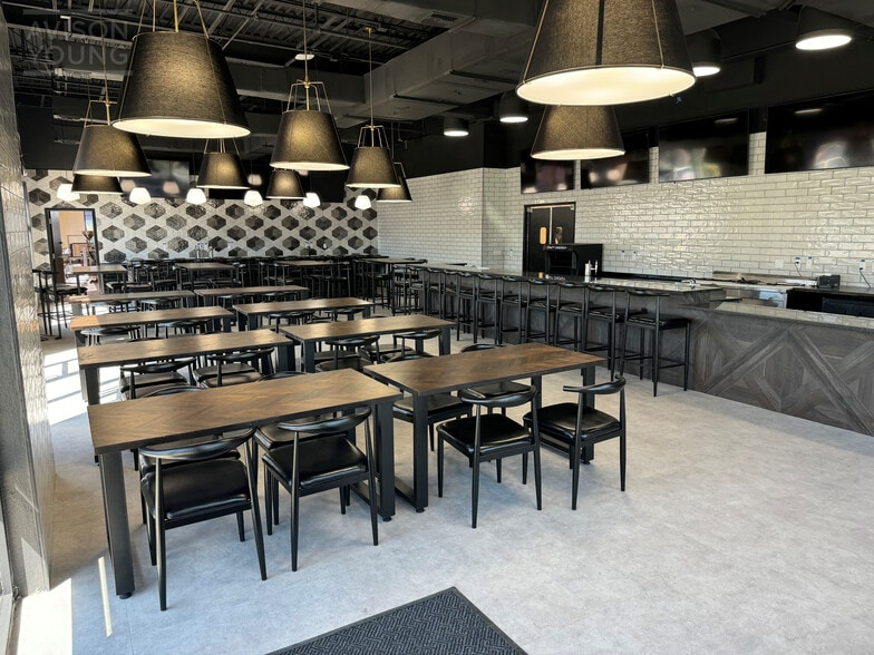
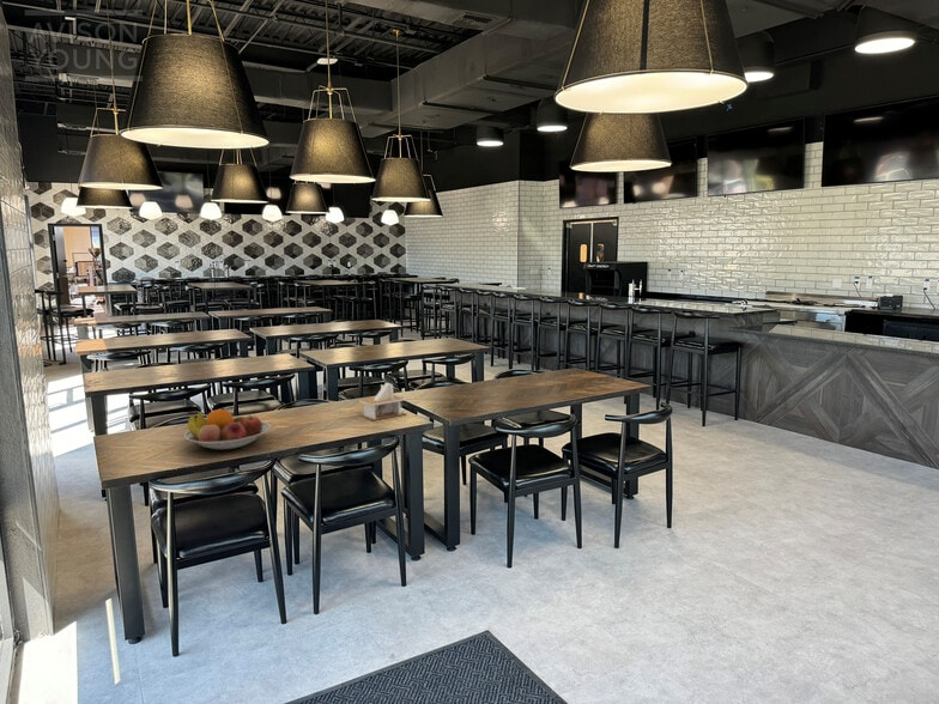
+ napkin holder [358,381,406,421]
+ fruit bowl [183,408,272,451]
